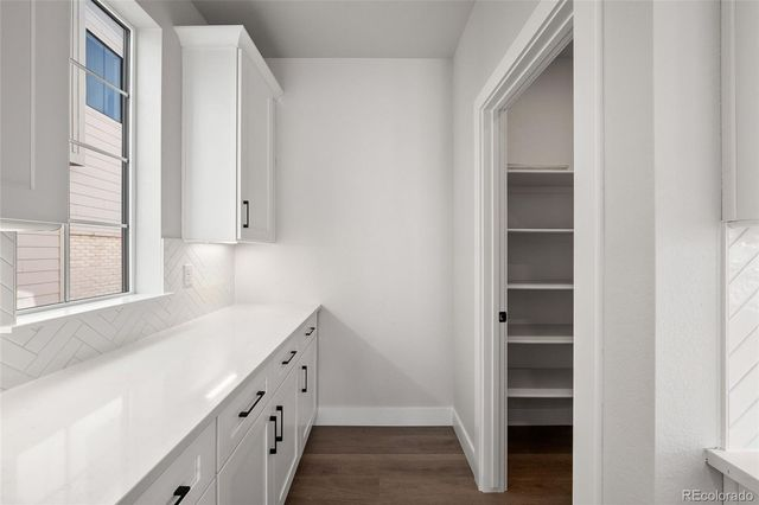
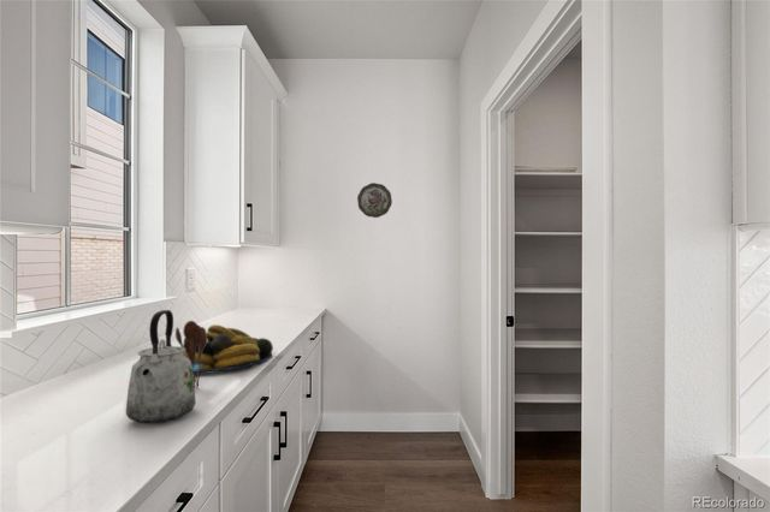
+ decorative plate [356,181,393,219]
+ fruit bowl [183,323,274,374]
+ kettle [125,309,197,424]
+ utensil holder [174,320,207,389]
